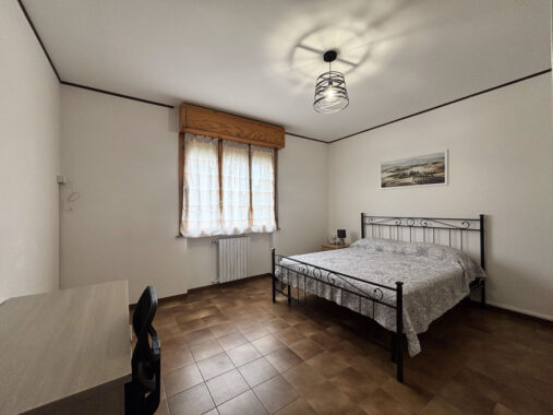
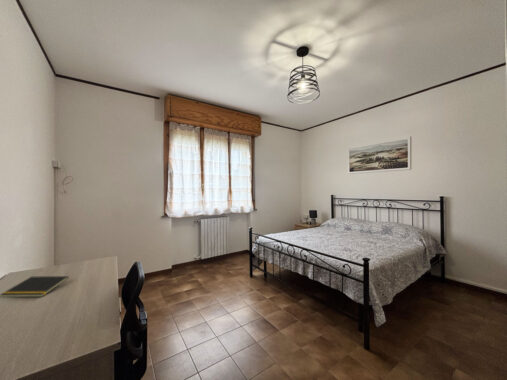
+ notepad [0,275,70,298]
